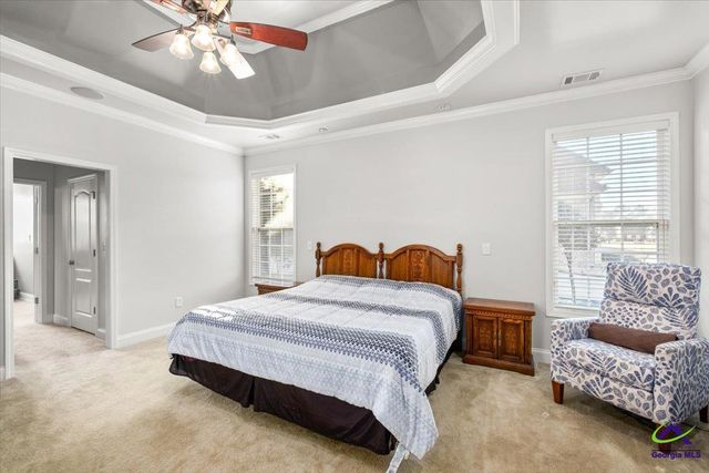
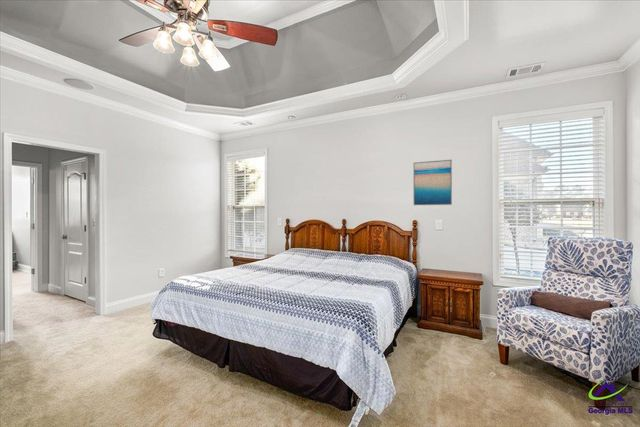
+ wall art [413,159,453,206]
